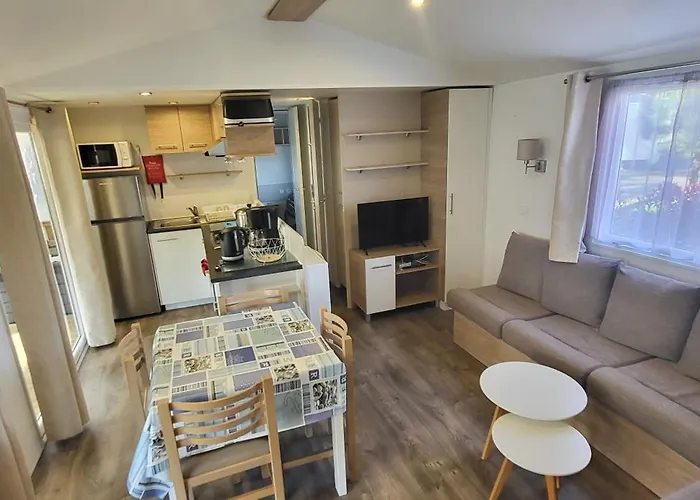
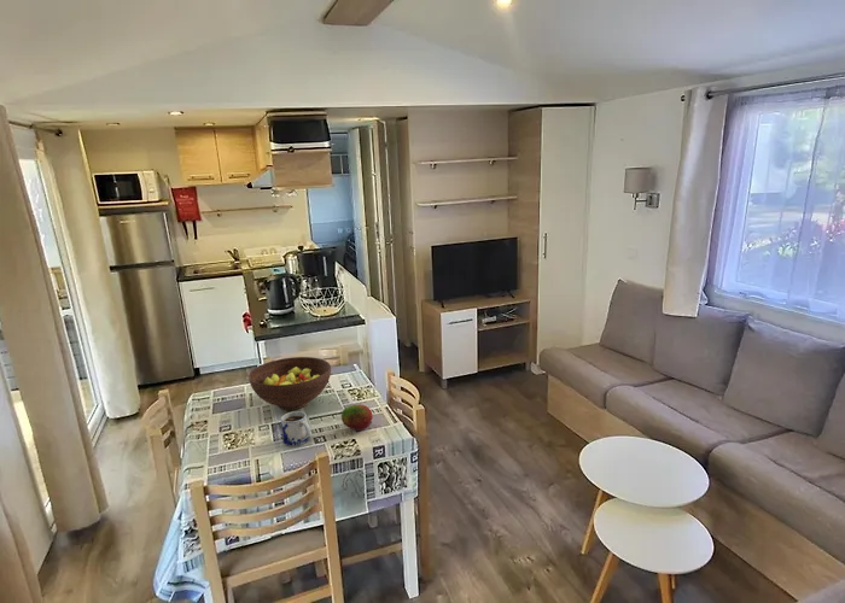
+ fruit [340,404,374,432]
+ fruit bowl [247,356,332,411]
+ mug [280,410,311,447]
